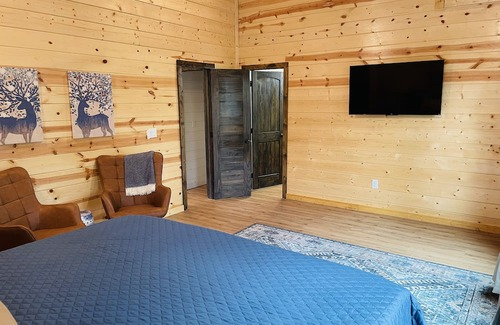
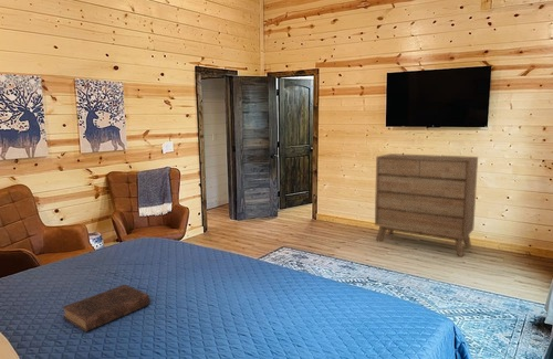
+ dresser [374,152,479,257]
+ book [62,284,150,332]
